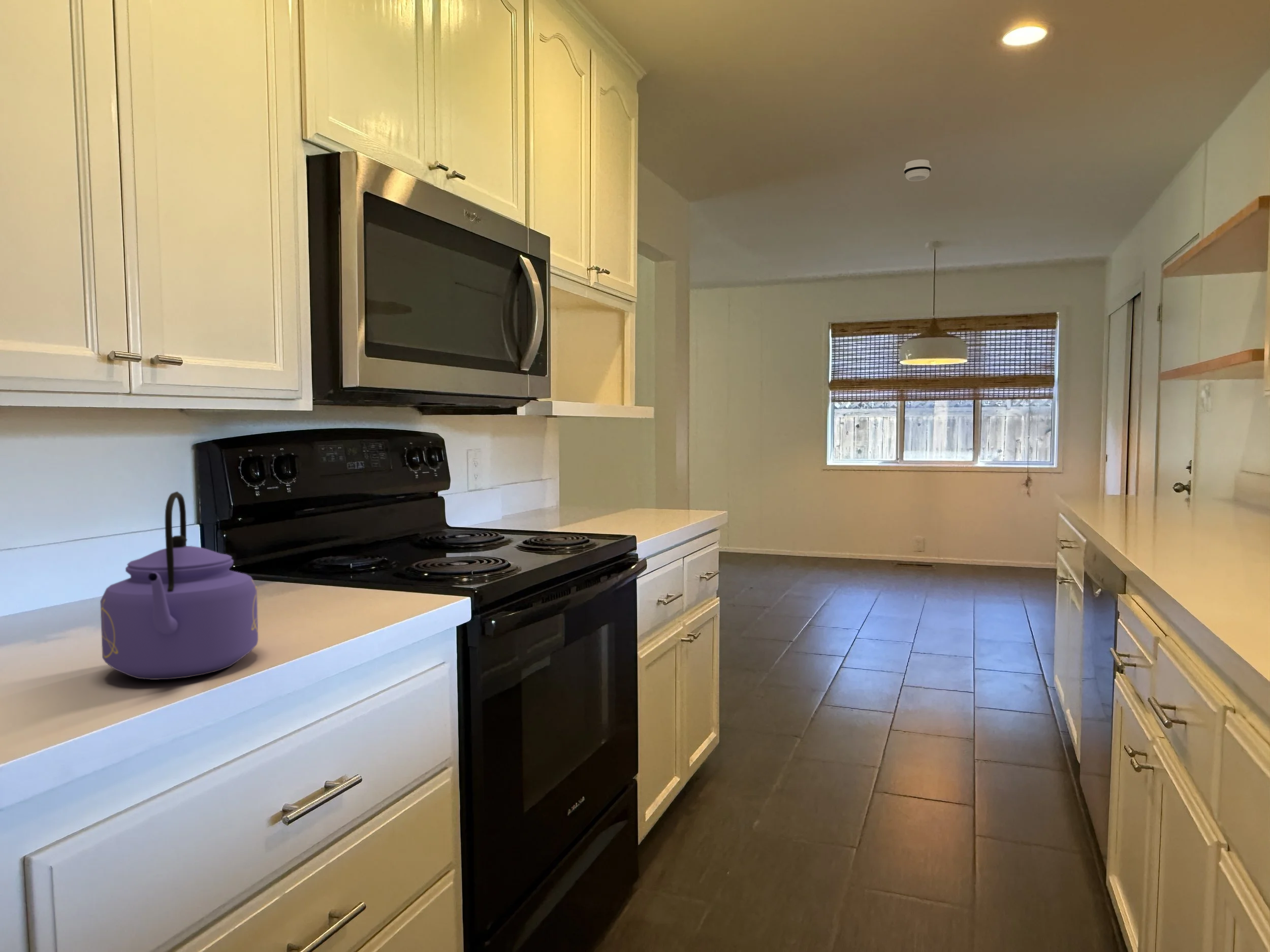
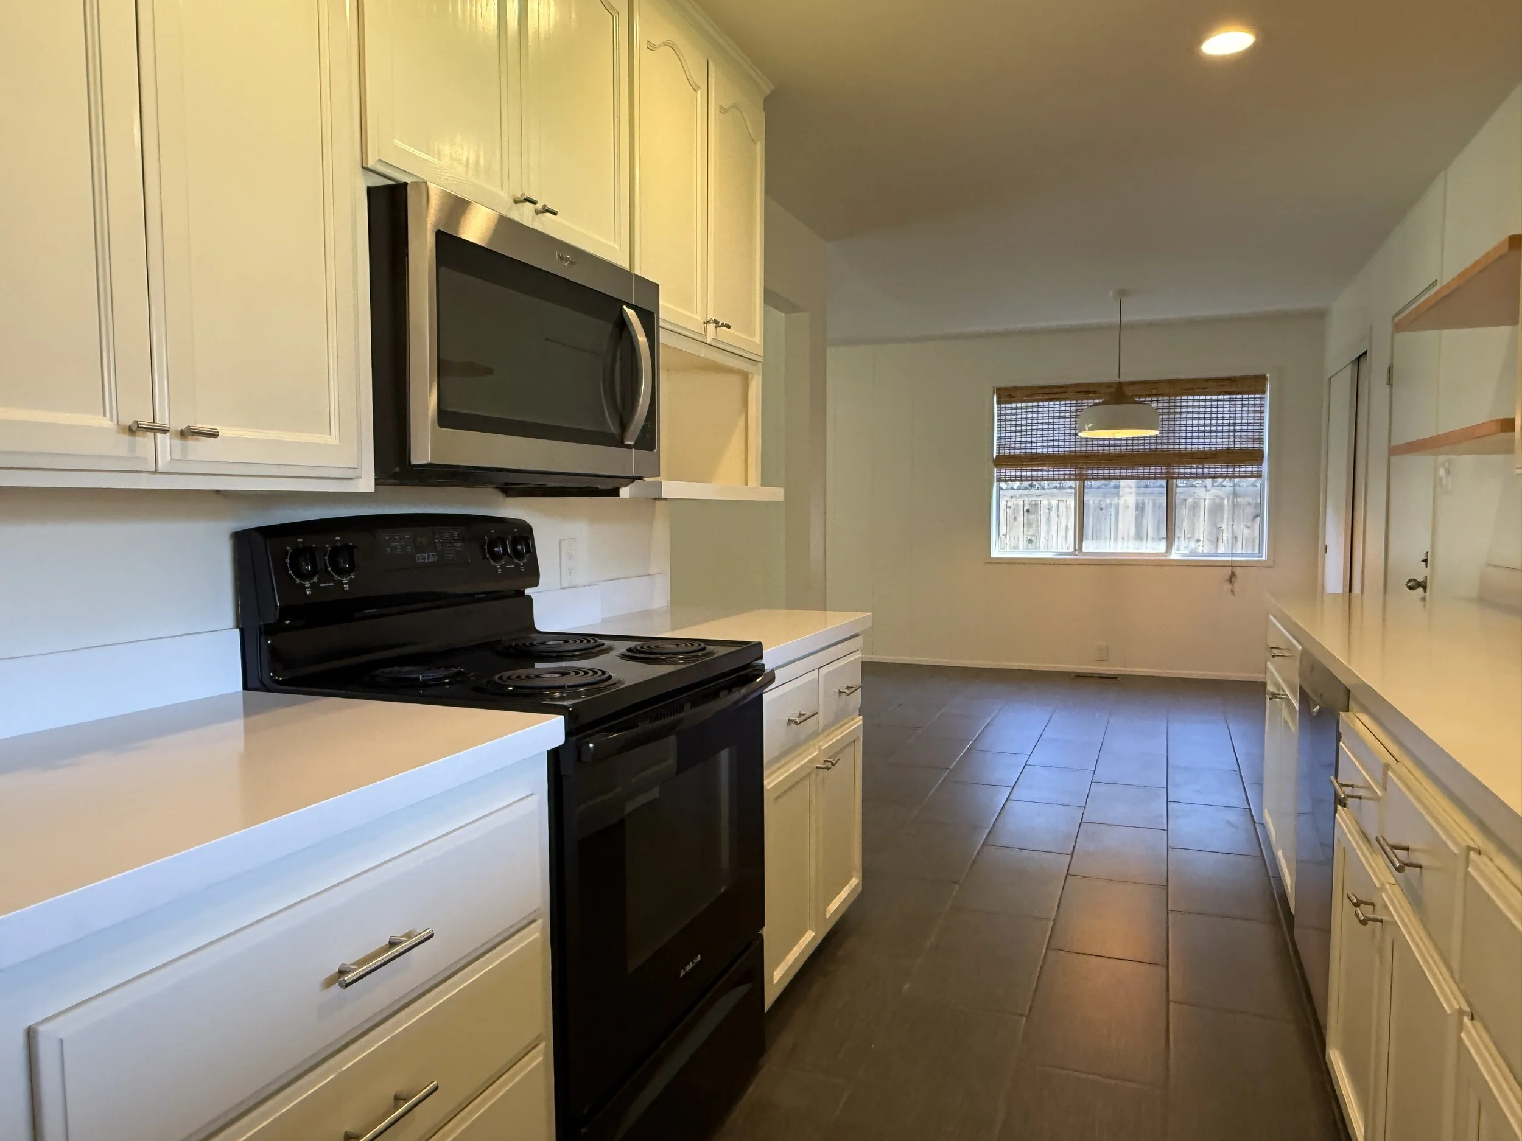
- kettle [100,491,259,680]
- smoke detector [903,159,932,182]
